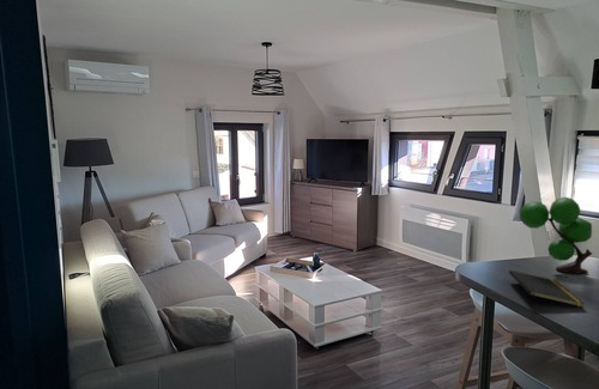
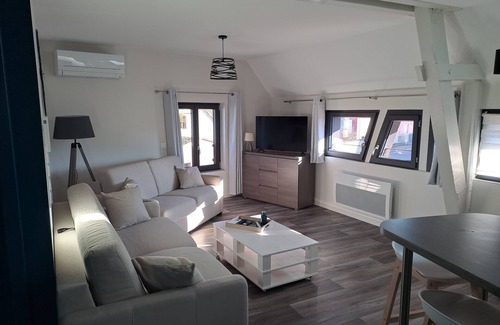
- notepad [508,269,586,309]
- plant [519,196,593,275]
